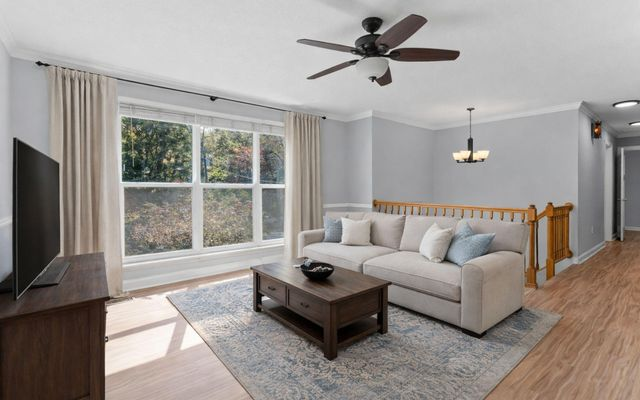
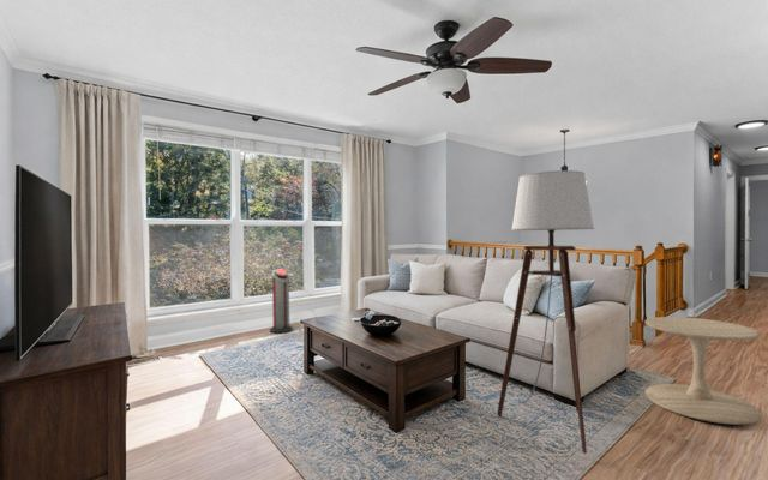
+ side table [644,316,762,426]
+ air purifier [269,268,294,334]
+ floor lamp [496,169,595,455]
